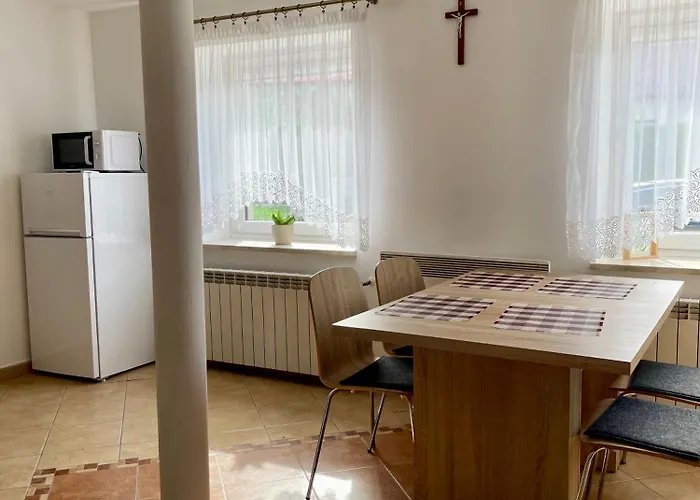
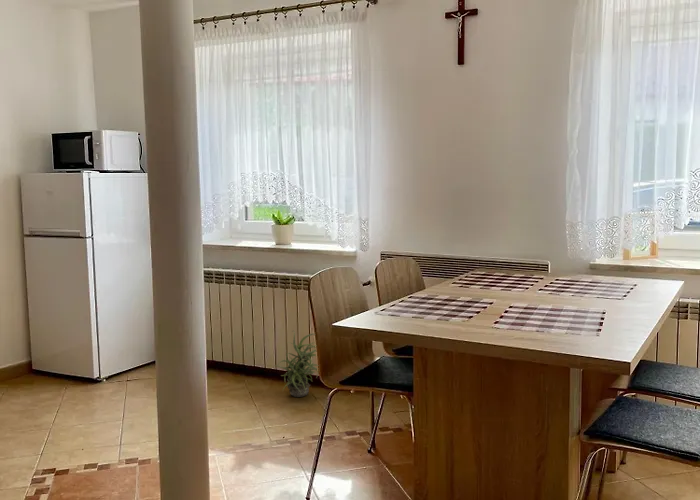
+ potted plant [273,330,319,398]
